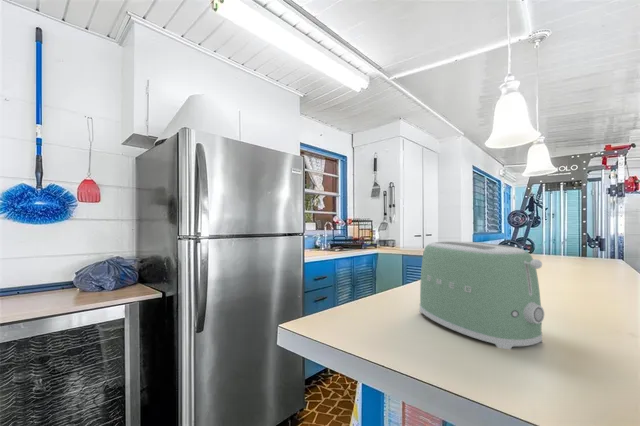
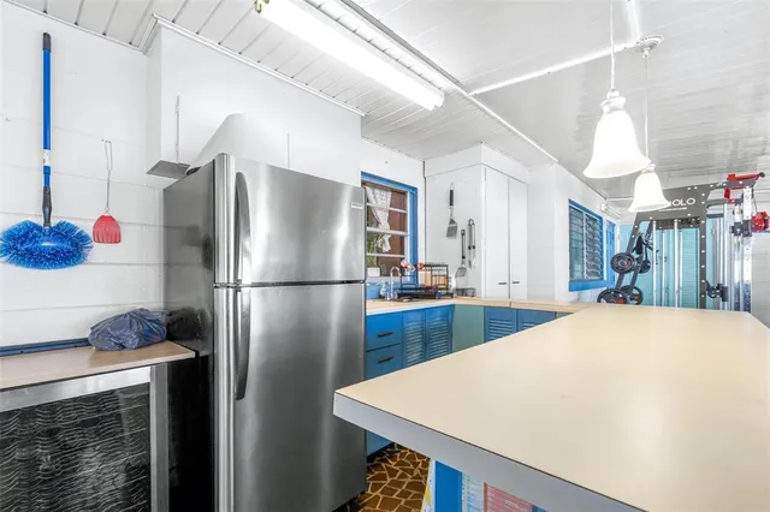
- toaster [419,240,545,350]
